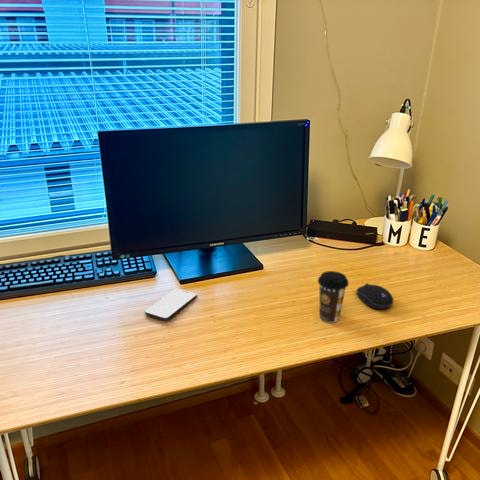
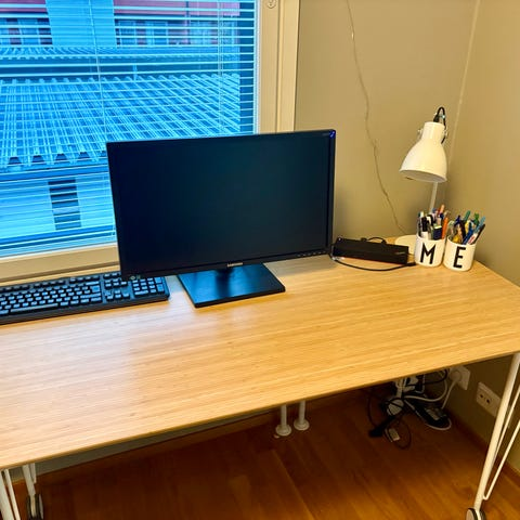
- smartphone [144,288,197,321]
- coffee cup [317,270,350,324]
- computer mouse [355,282,394,310]
